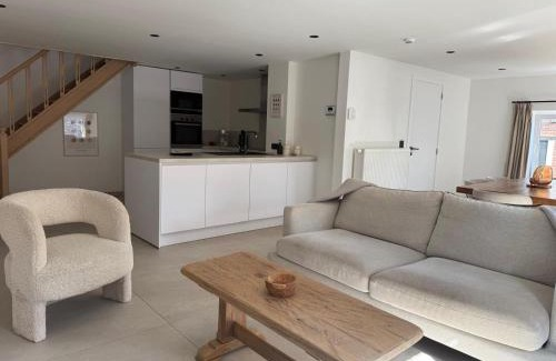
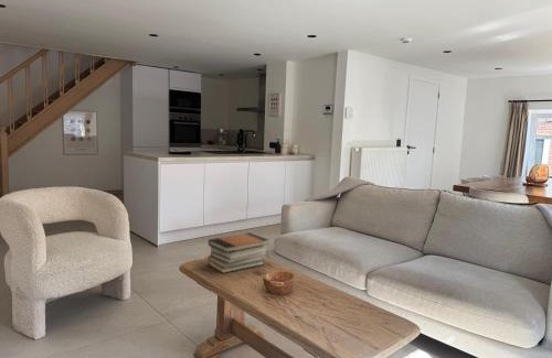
+ book stack [206,231,270,274]
